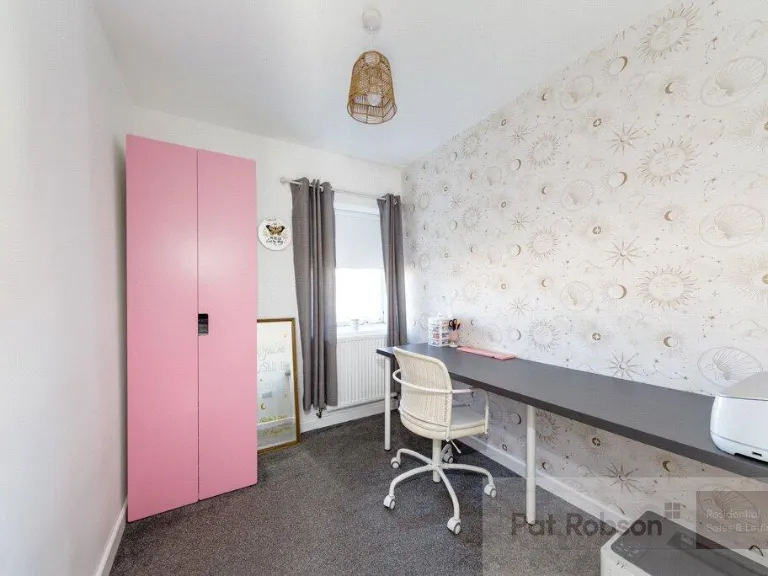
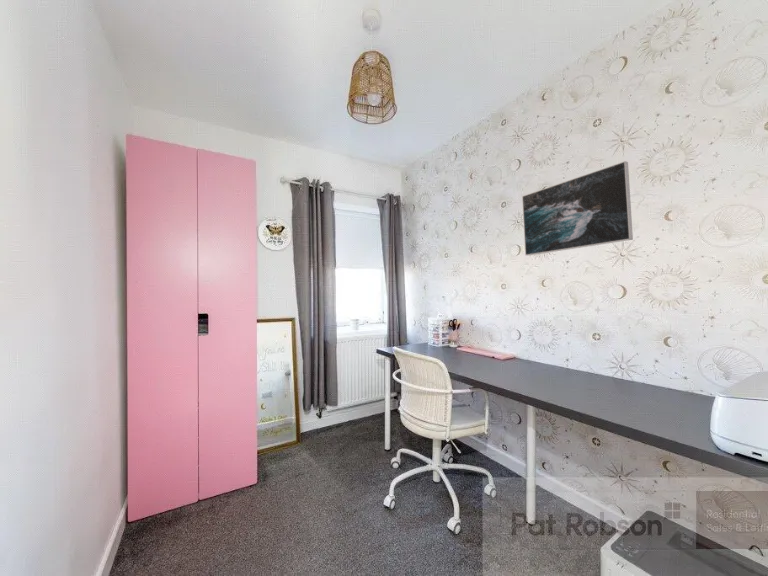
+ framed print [521,160,634,257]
